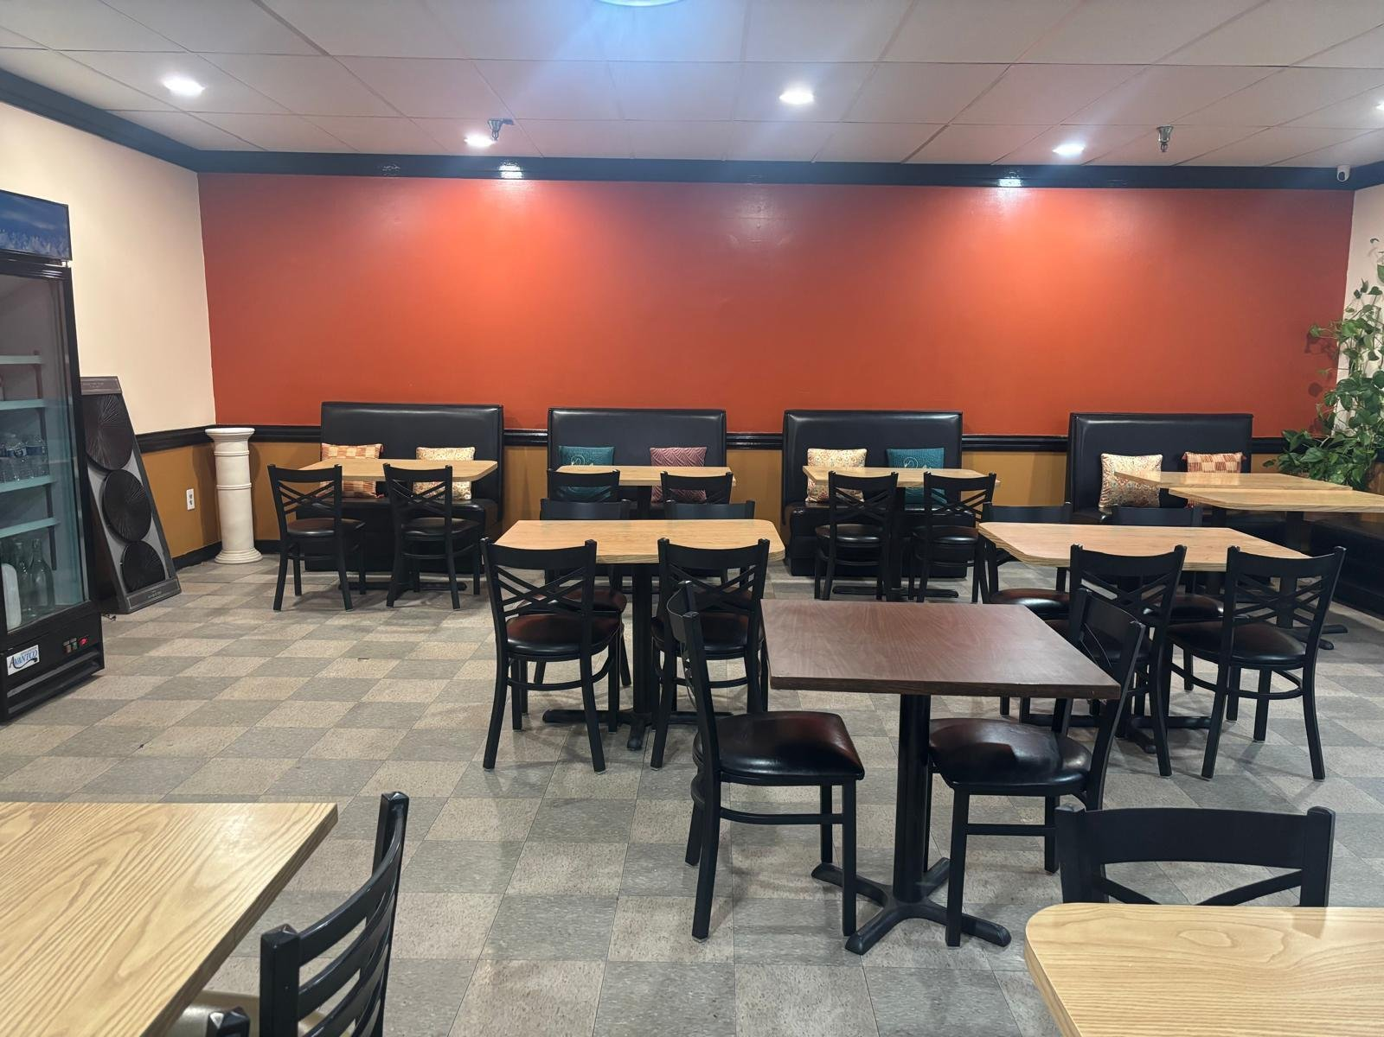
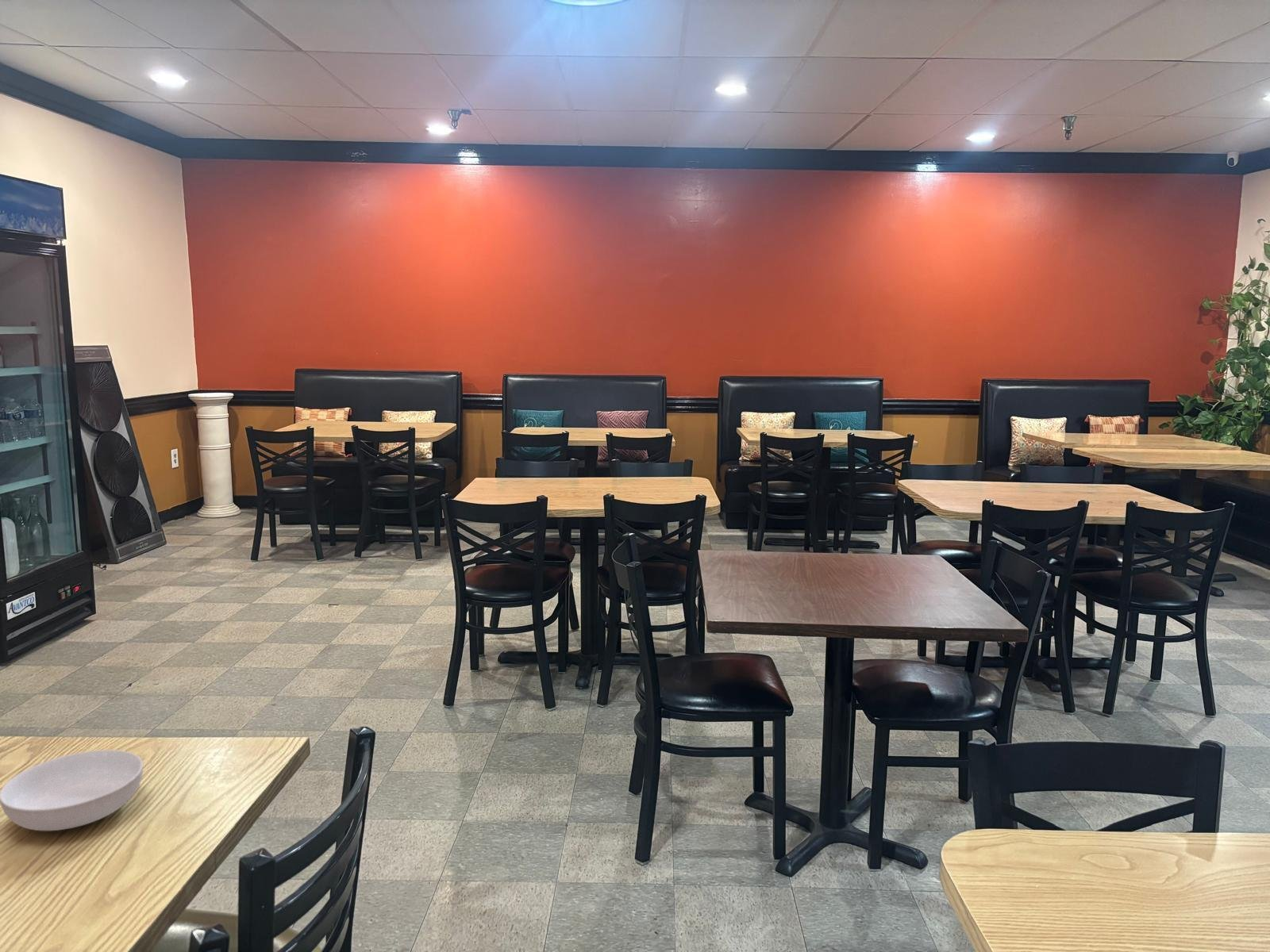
+ serving bowl [0,749,144,831]
